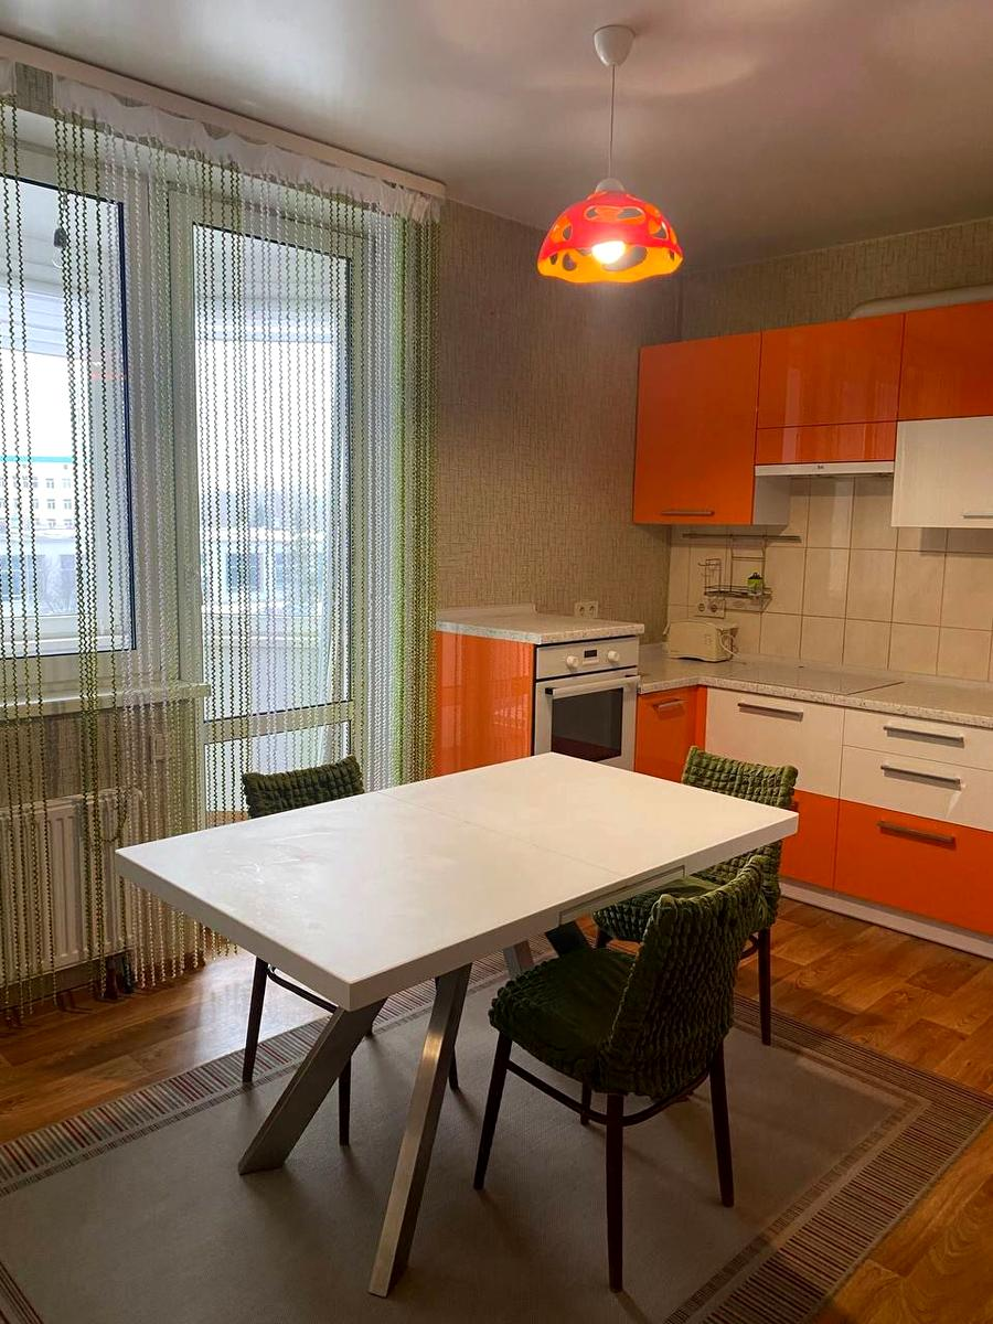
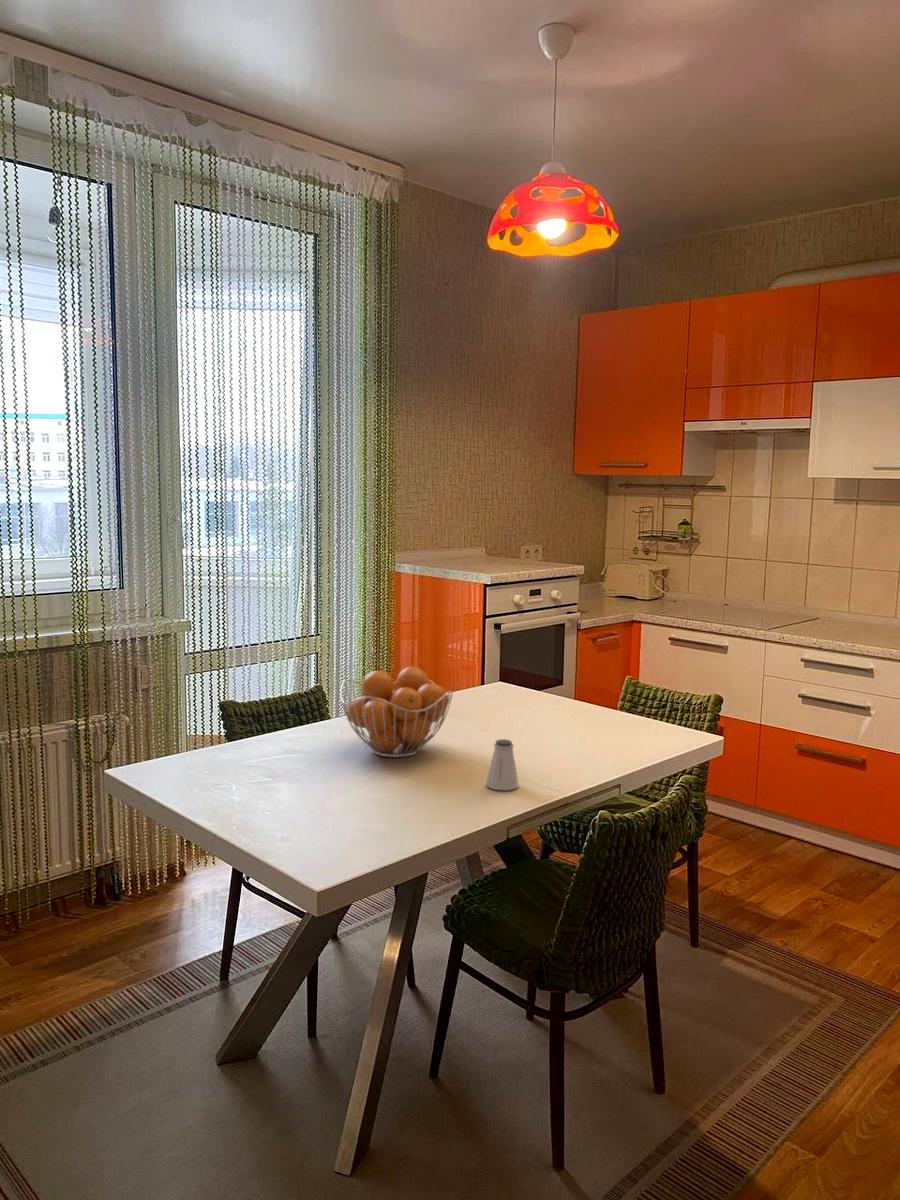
+ fruit basket [339,665,454,758]
+ saltshaker [485,738,520,791]
